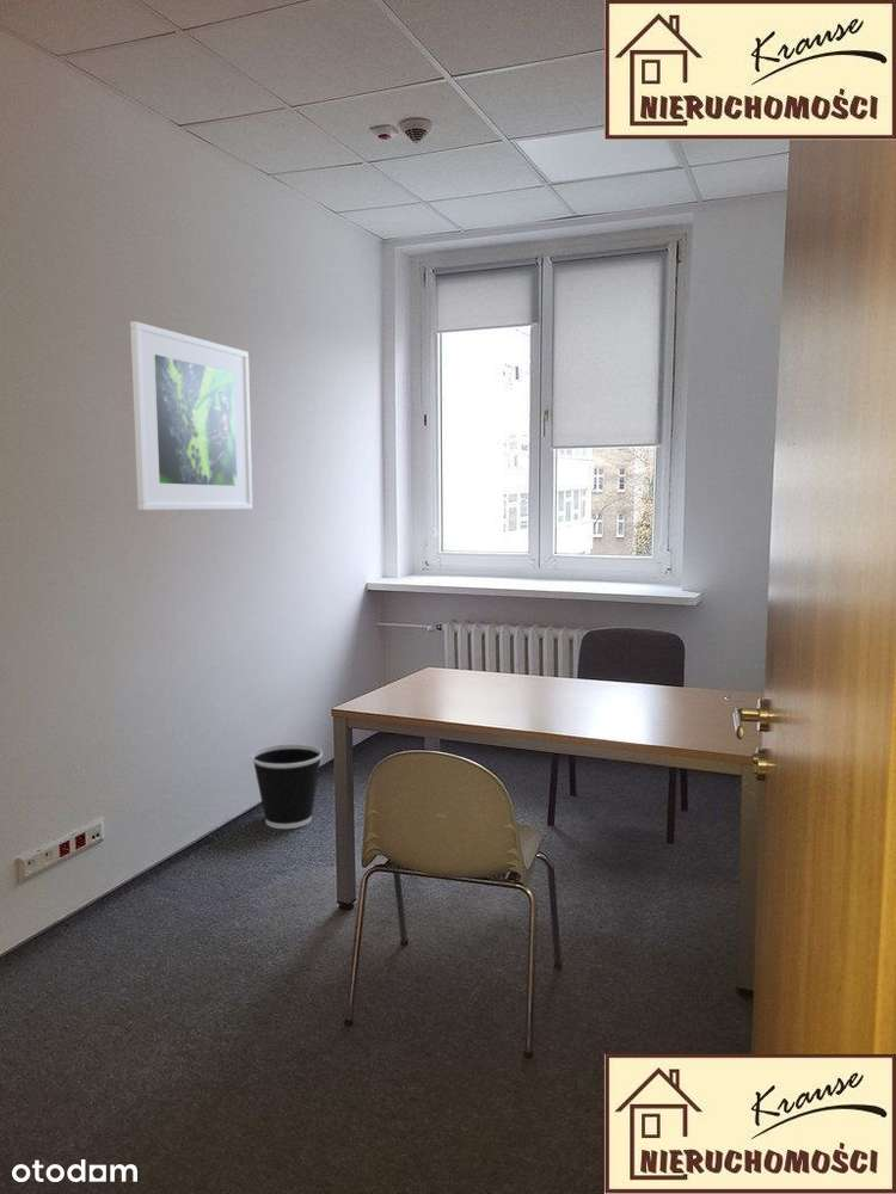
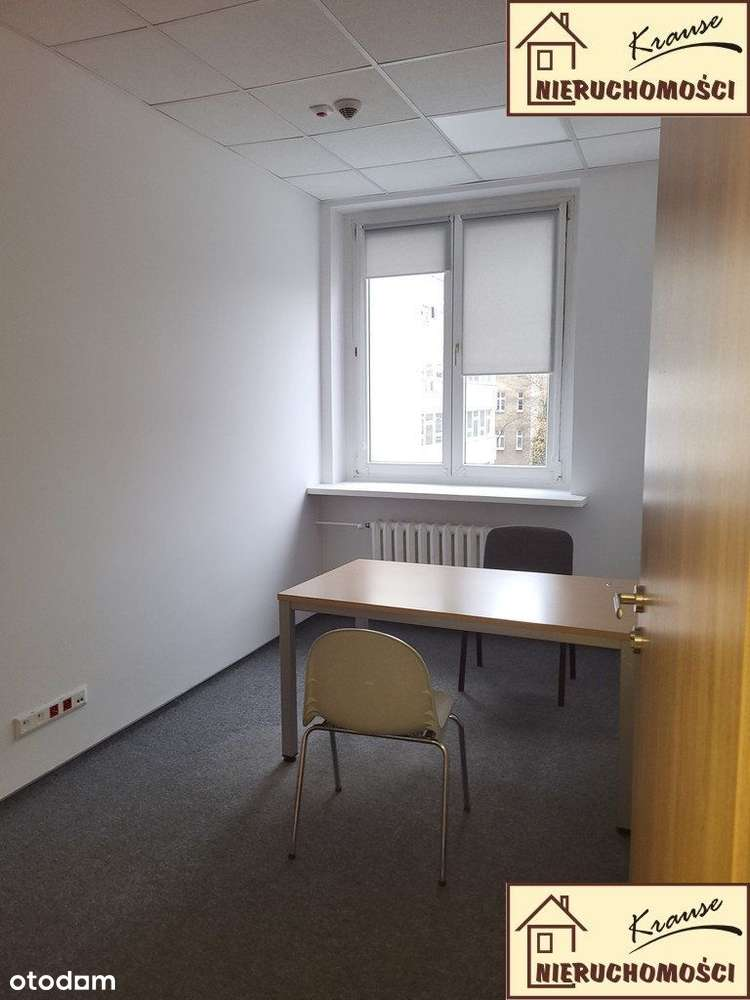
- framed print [129,320,253,511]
- wastebasket [251,743,324,830]
